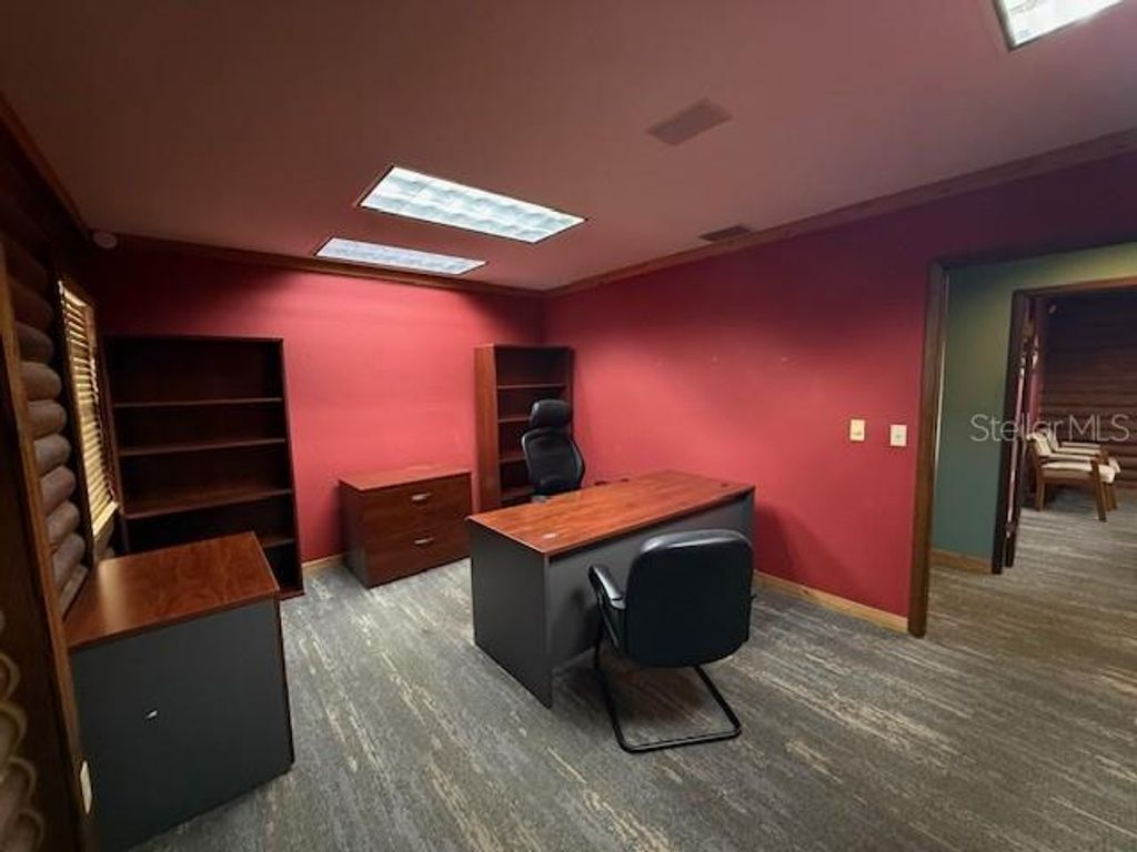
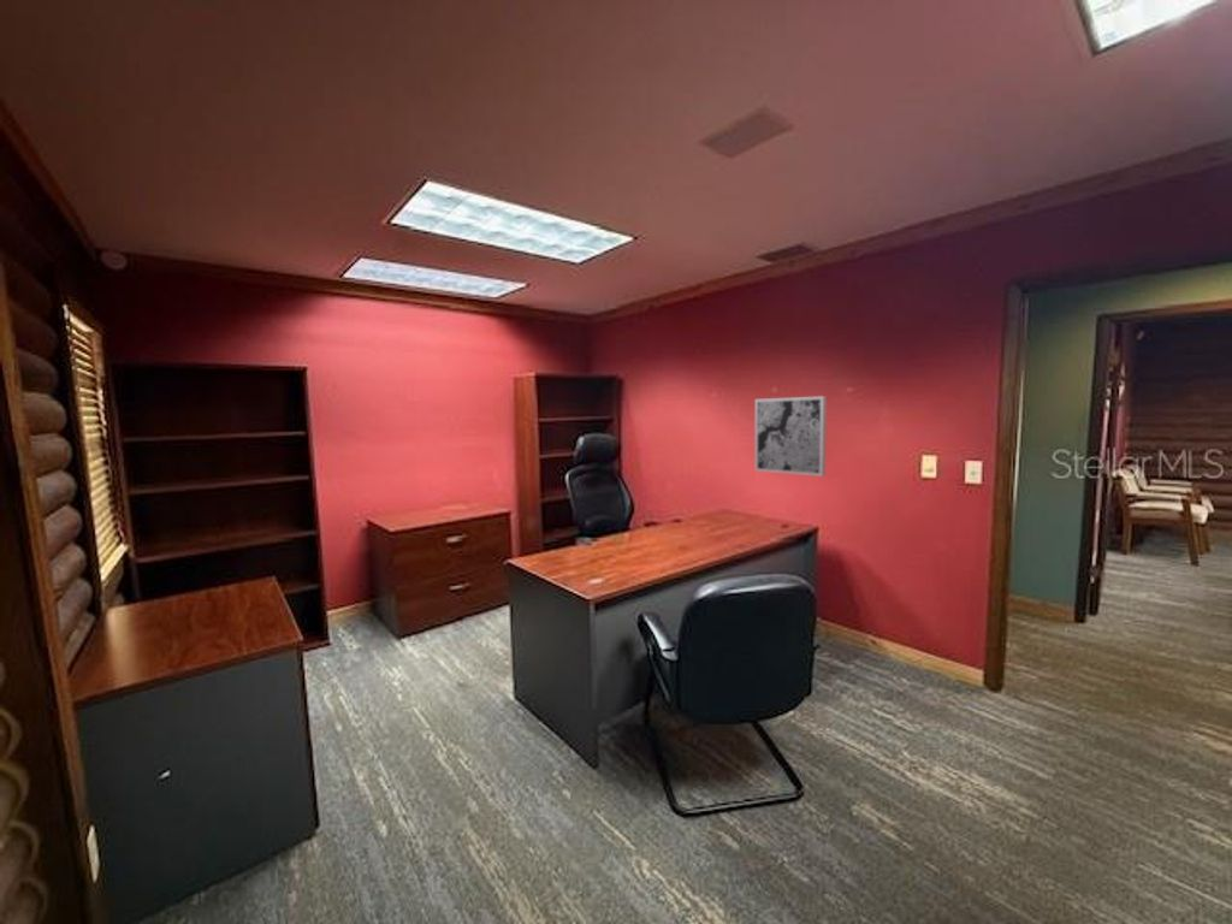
+ wall art [754,395,828,478]
